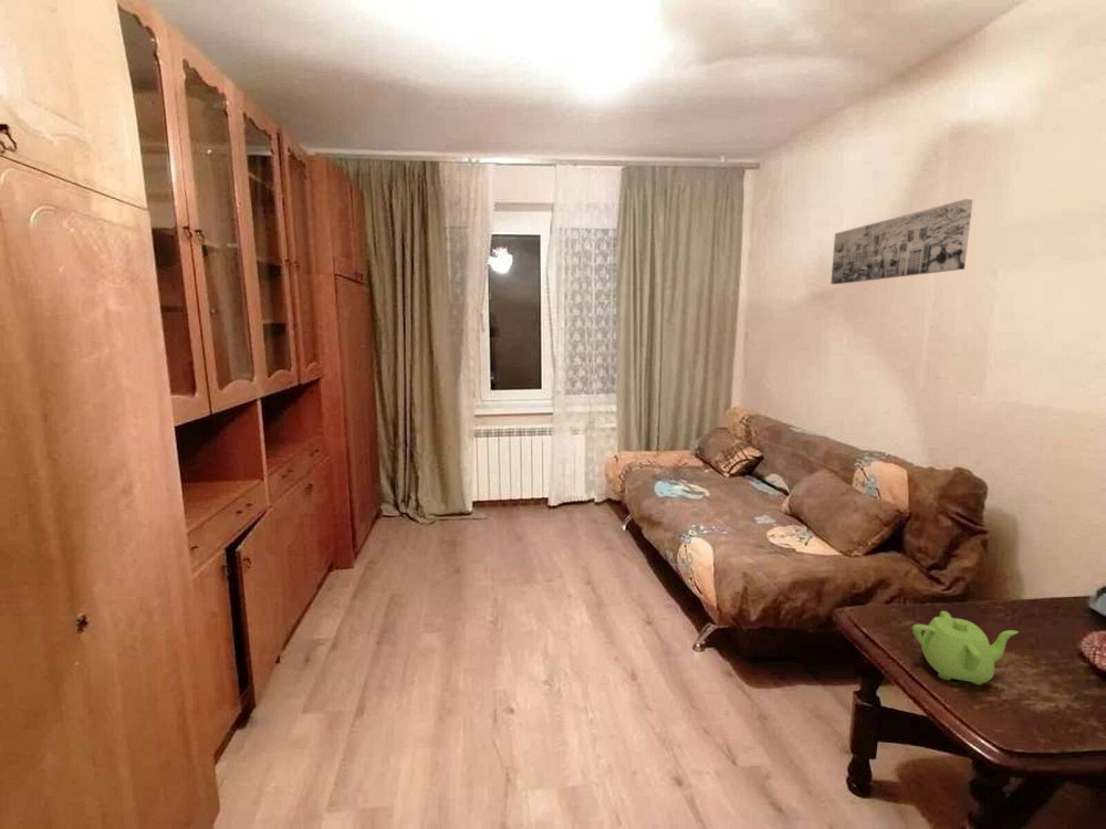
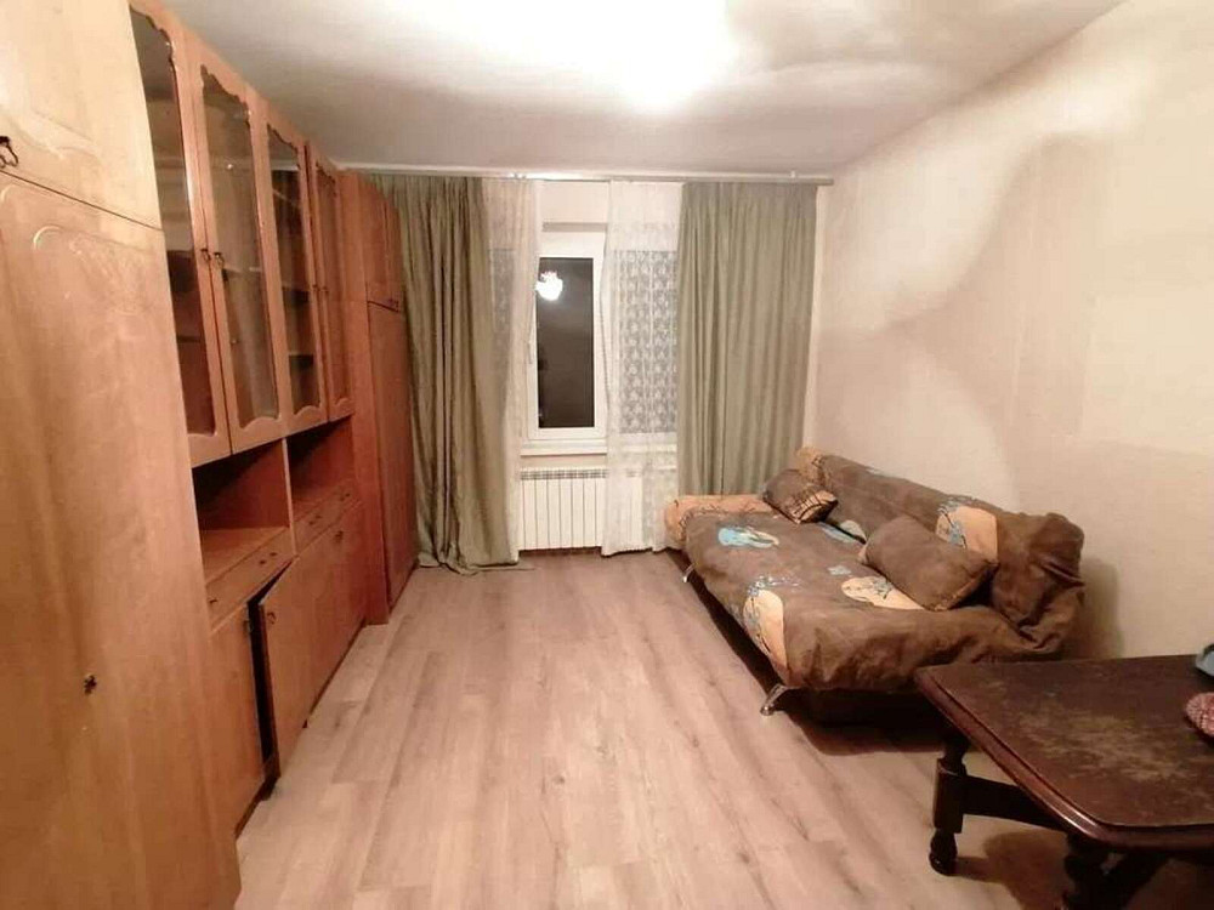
- teapot [911,610,1020,686]
- wall art [830,198,973,285]
